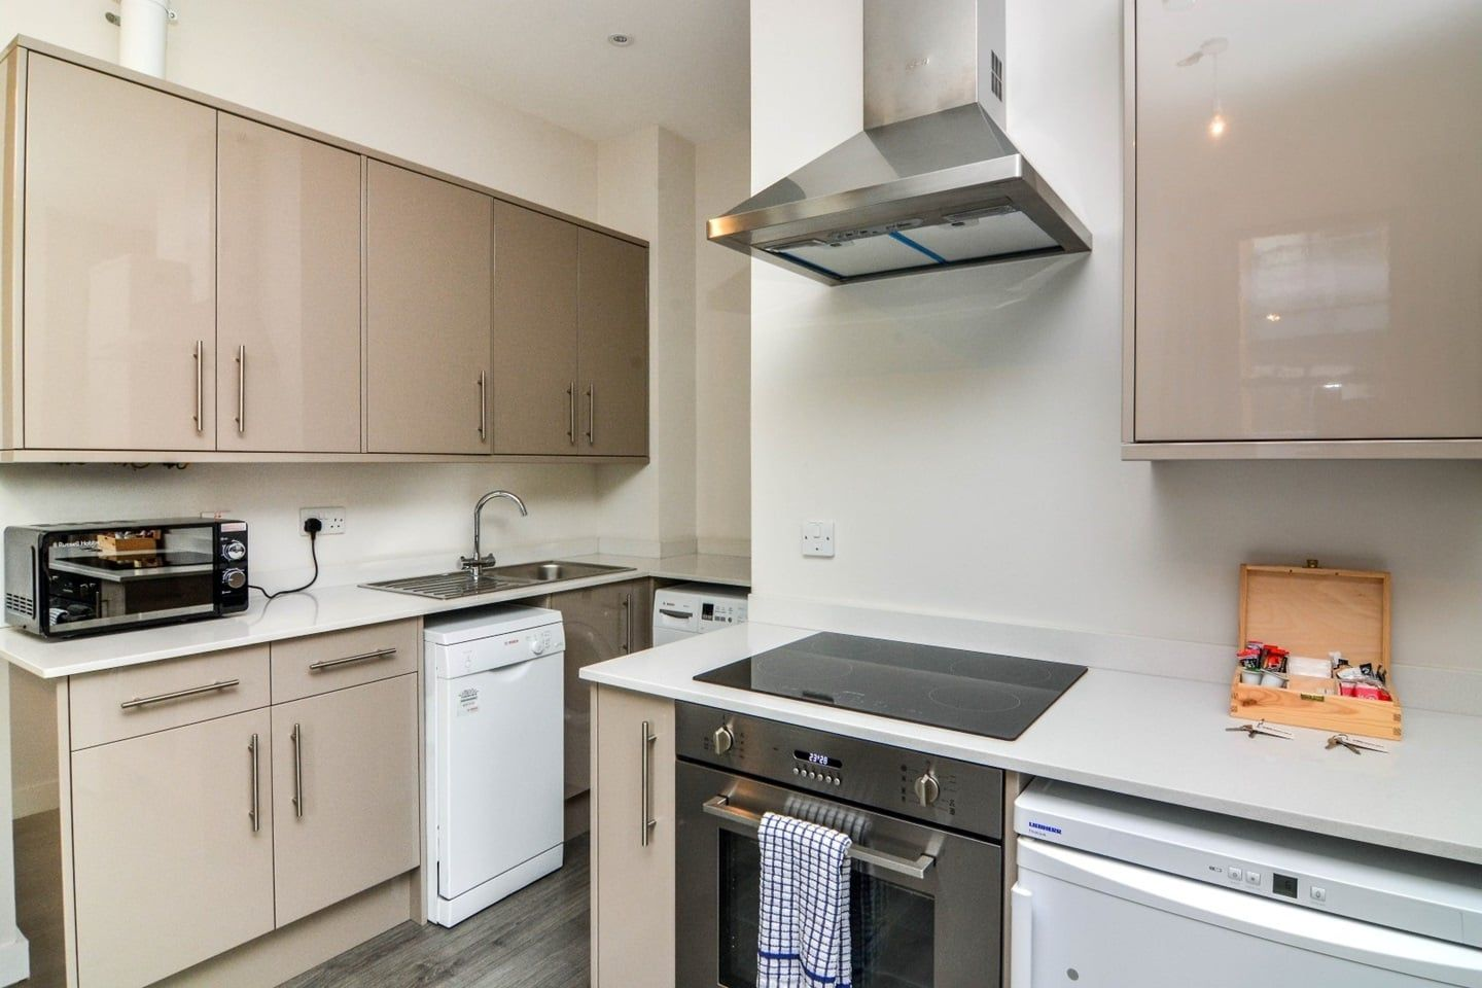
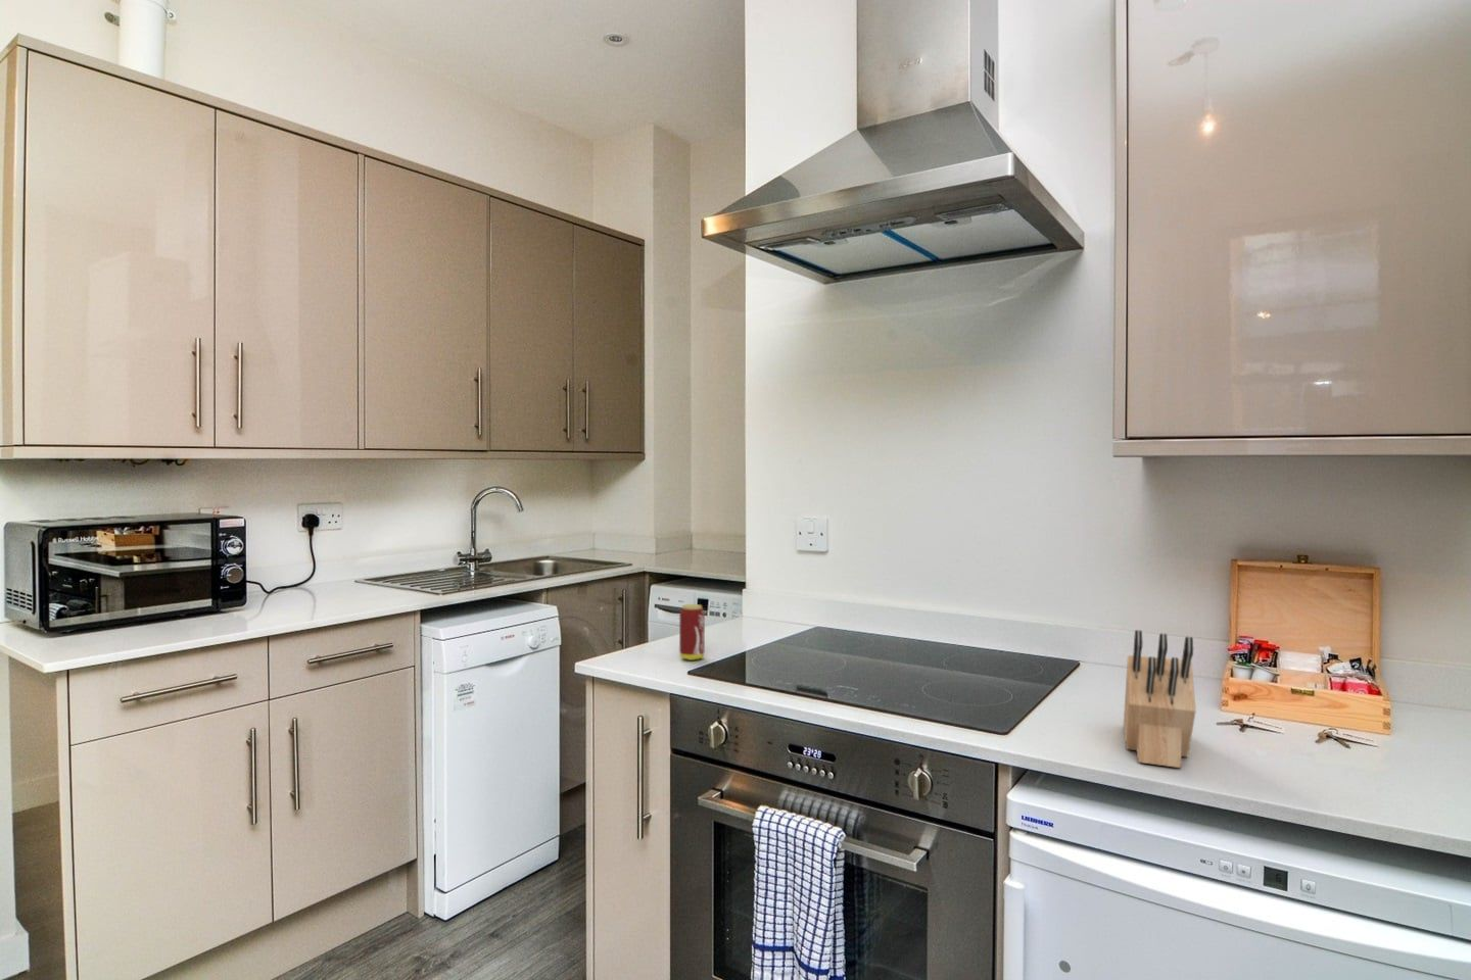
+ knife block [1123,629,1197,769]
+ beverage can [679,604,706,662]
